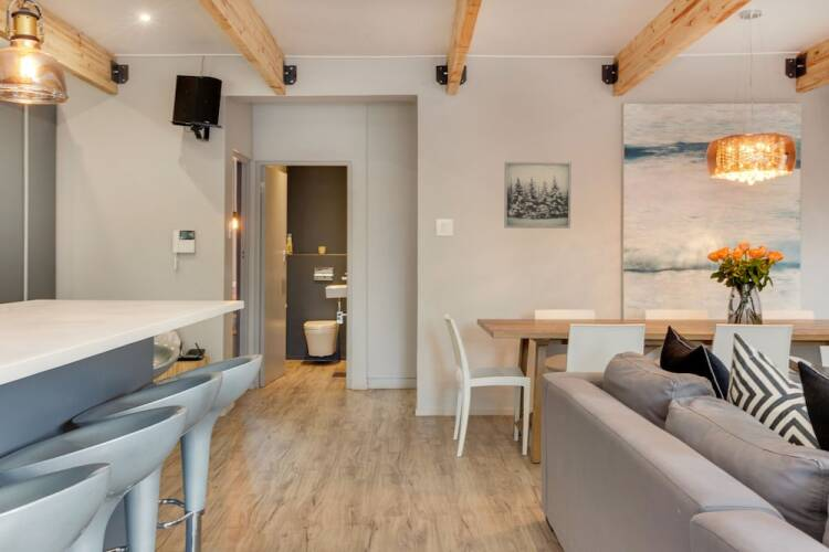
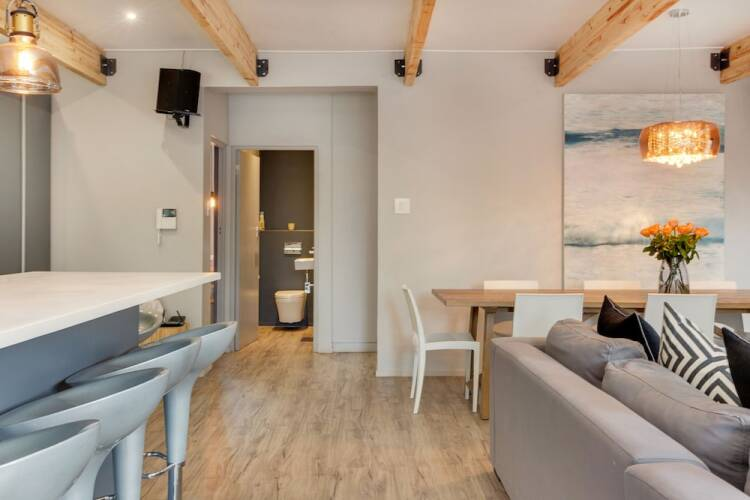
- wall art [503,161,571,230]
